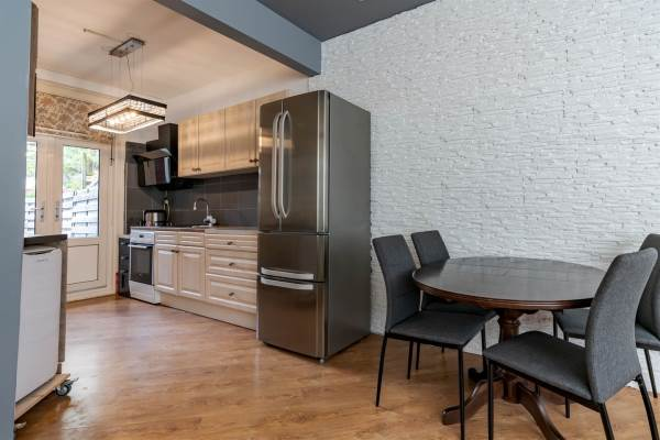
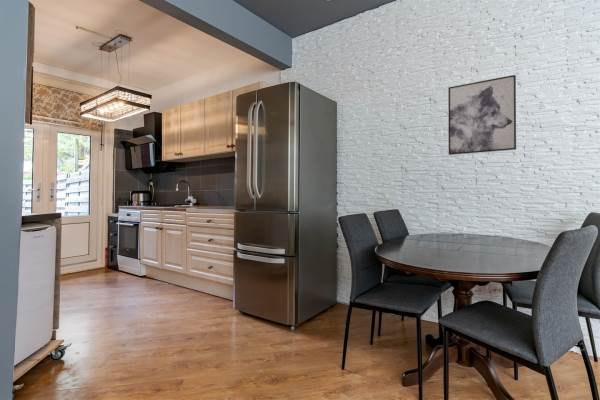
+ wall art [447,74,517,156]
